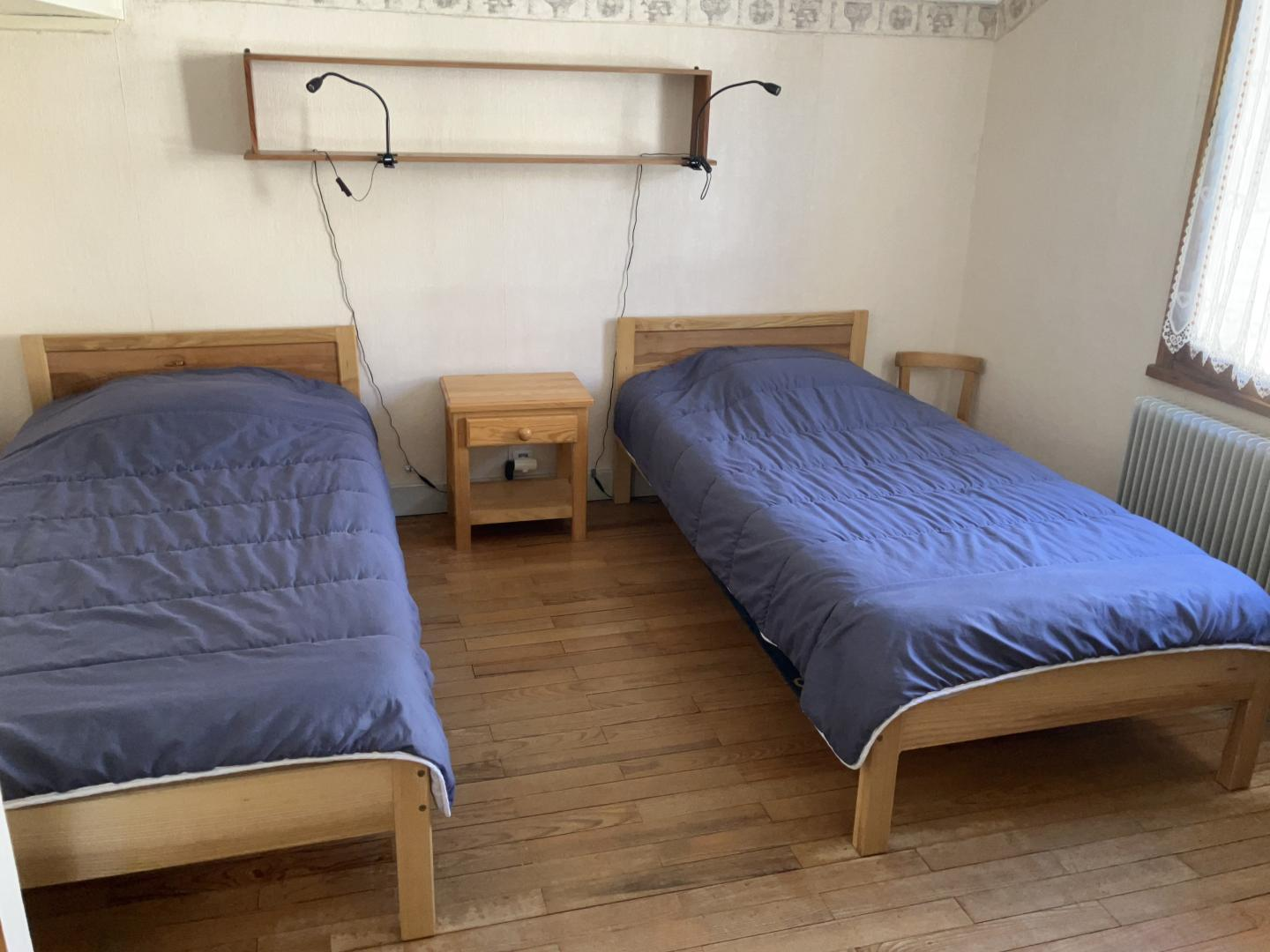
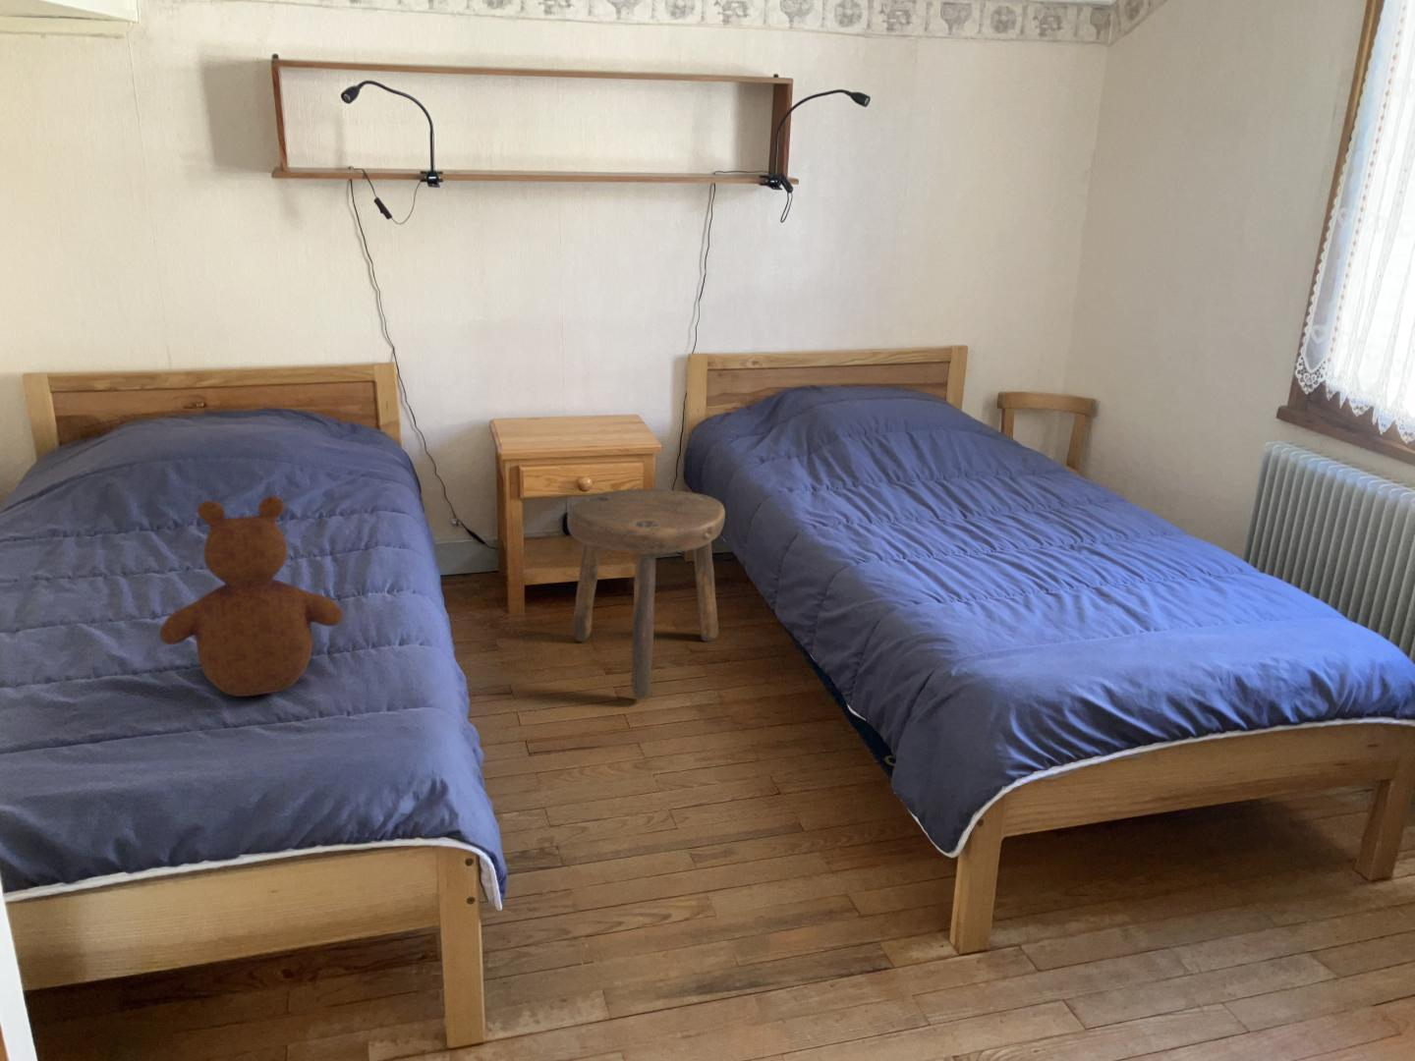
+ stool [566,487,726,700]
+ teddy bear [158,495,344,698]
